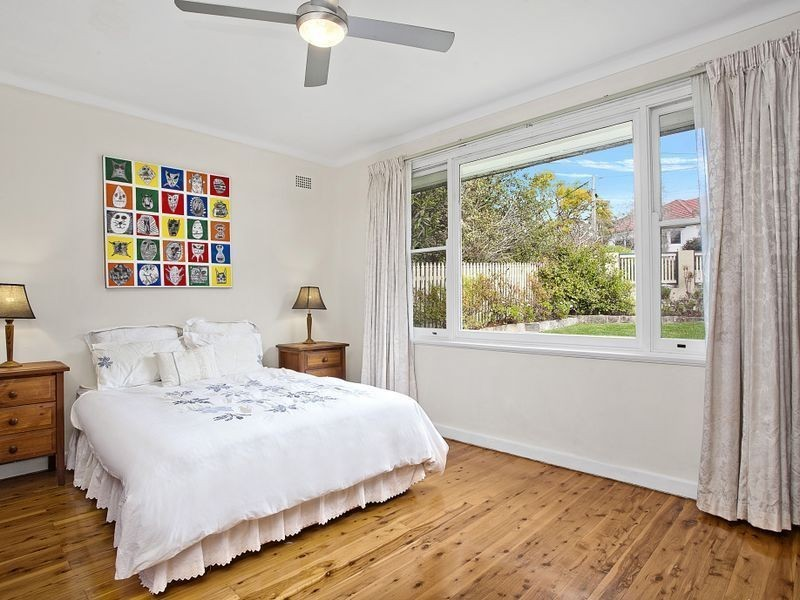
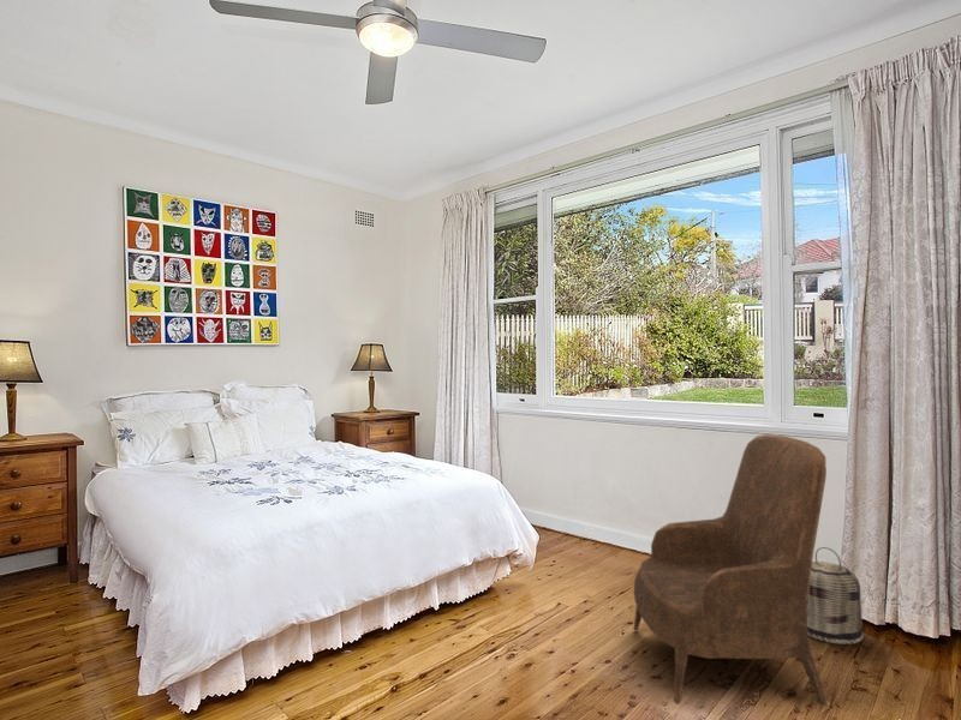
+ basket [807,546,865,646]
+ armchair [633,433,828,707]
